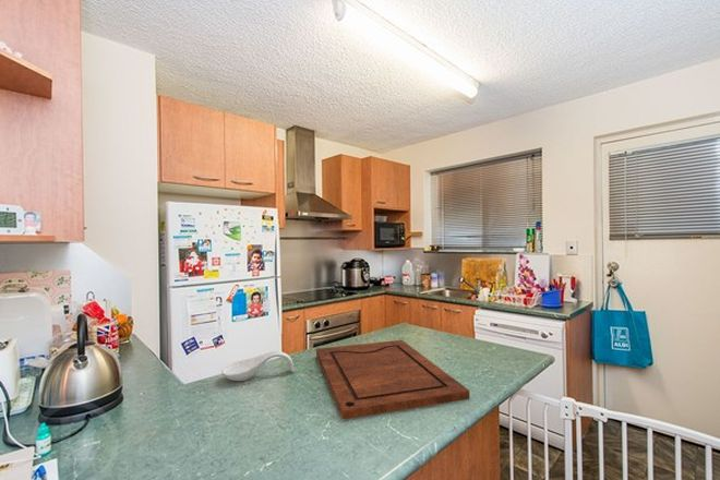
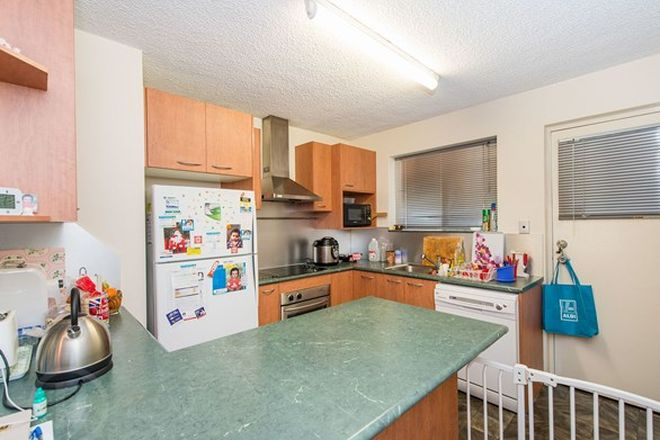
- cutting board [315,339,470,420]
- spoon rest [220,350,296,382]
